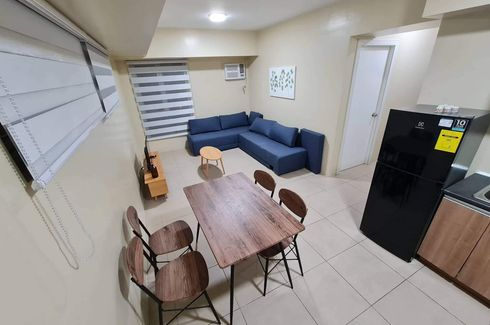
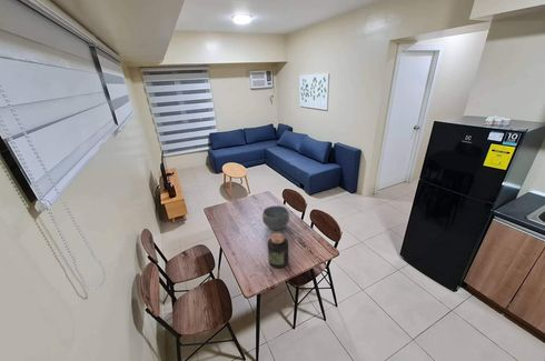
+ jar [267,232,289,270]
+ bowl [261,204,290,231]
